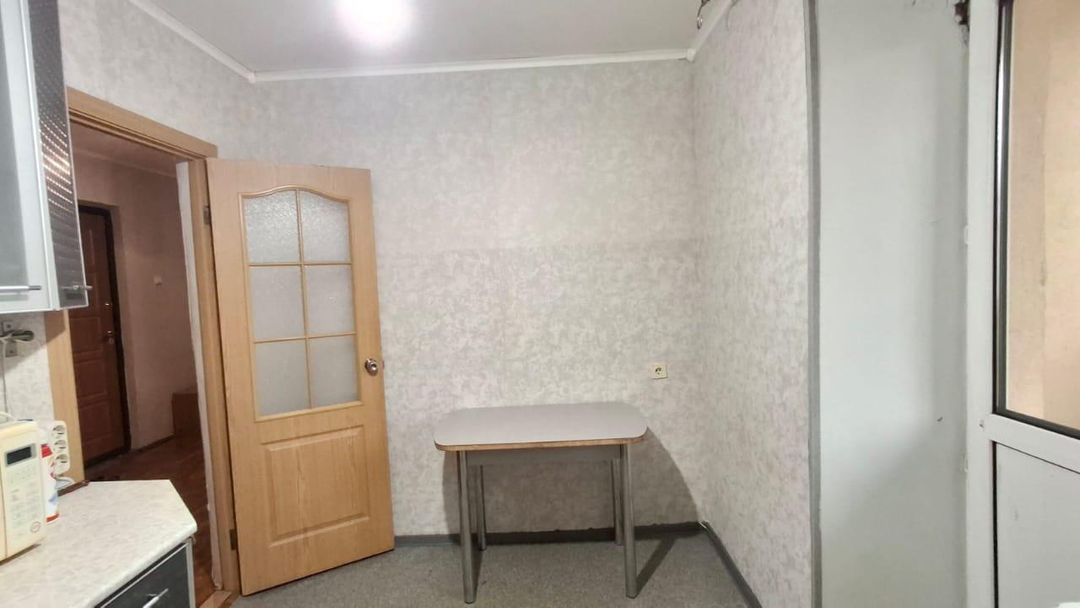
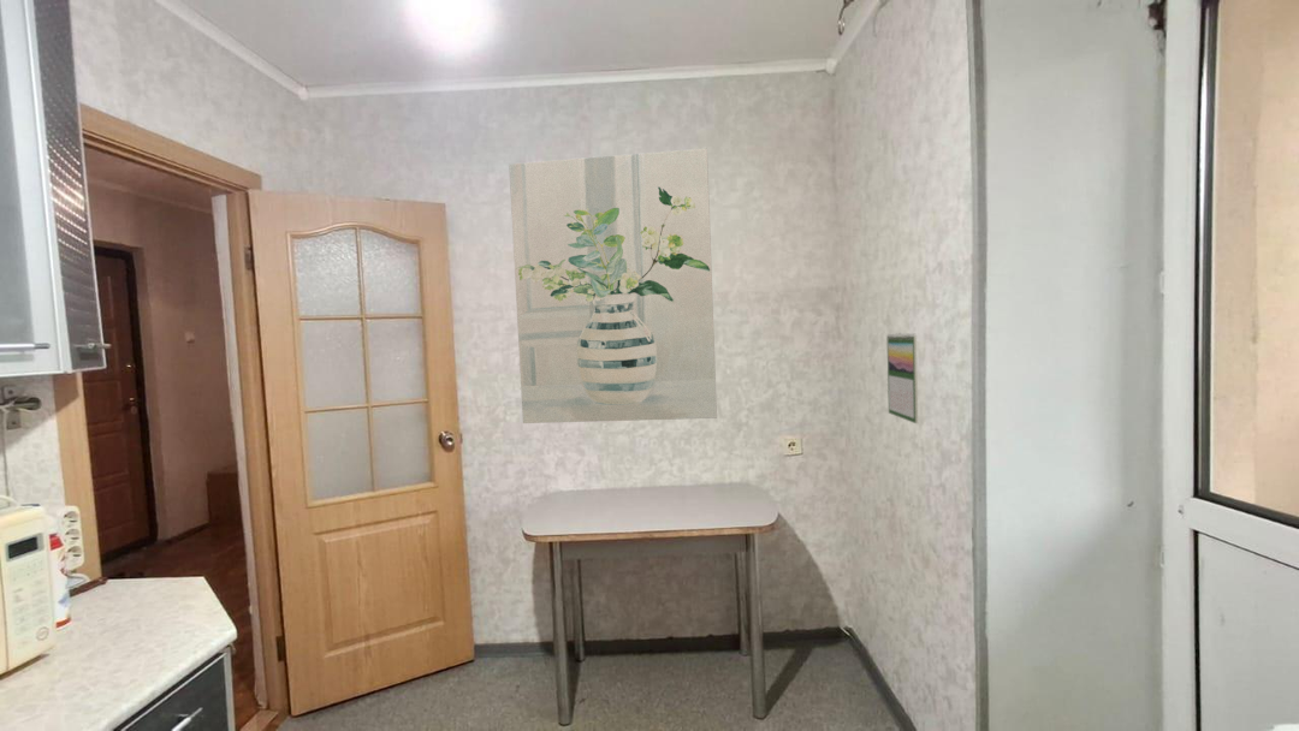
+ wall art [508,147,718,424]
+ calendar [885,331,919,424]
